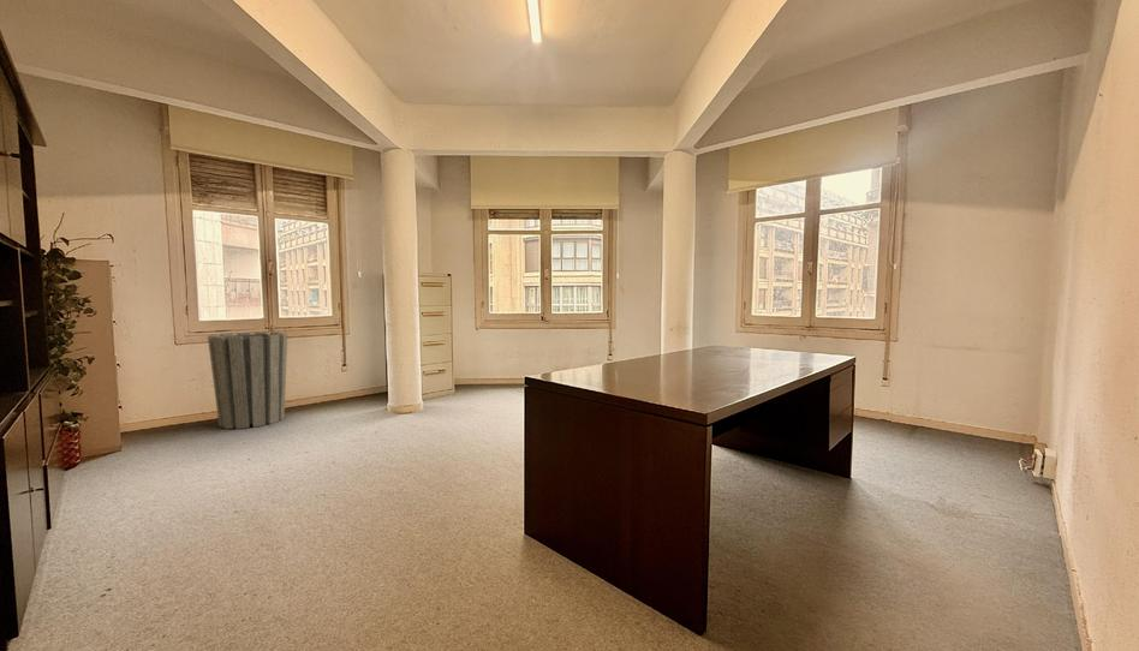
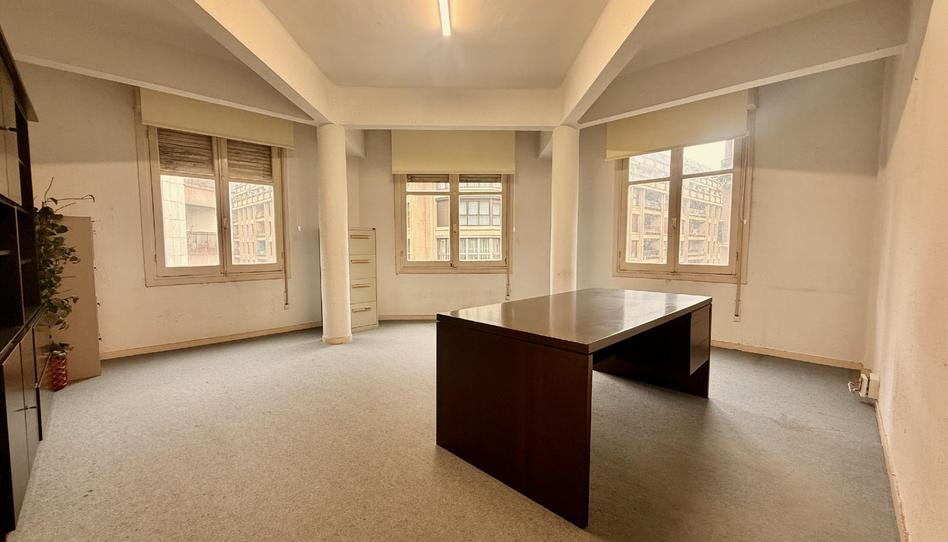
- trash can [207,332,288,430]
